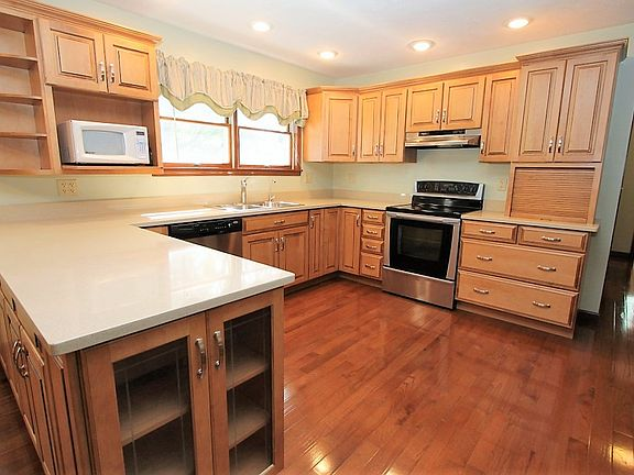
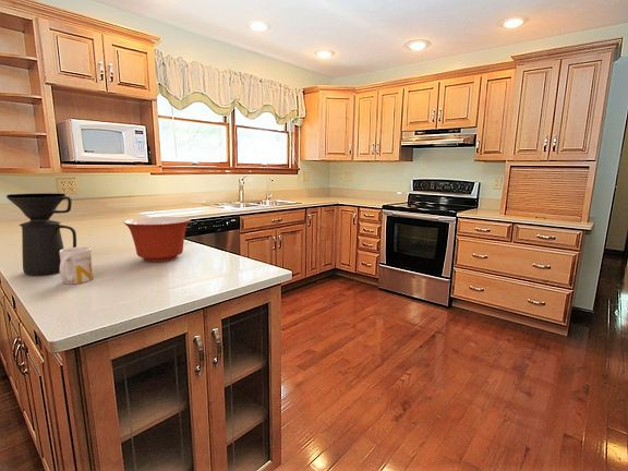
+ mixing bowl [123,216,192,263]
+ coffee maker [5,192,77,276]
+ mug [59,246,94,285]
